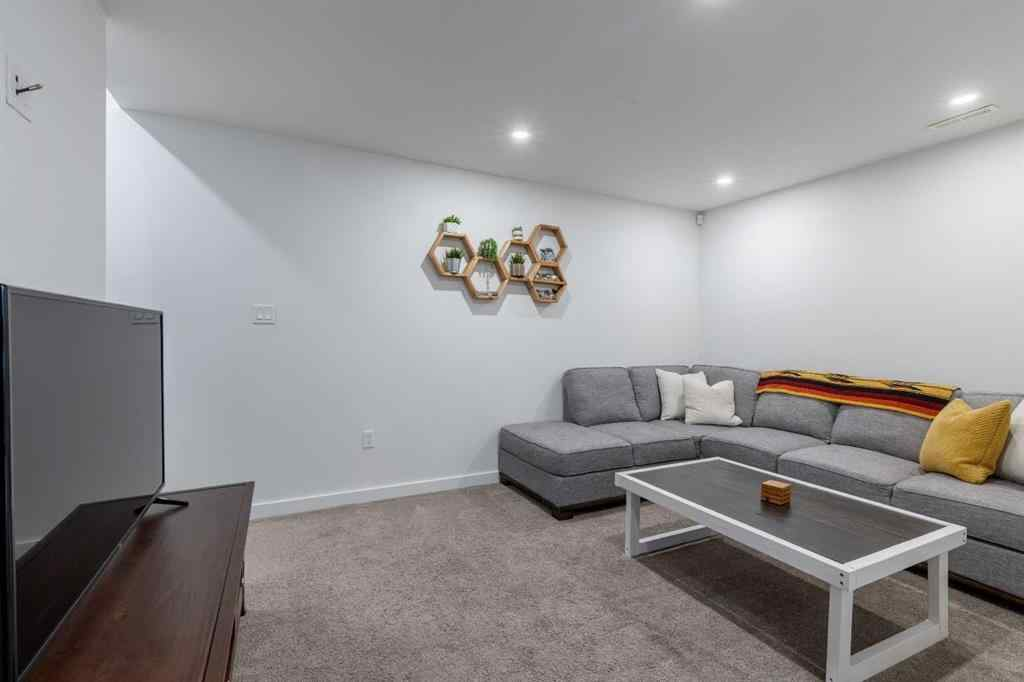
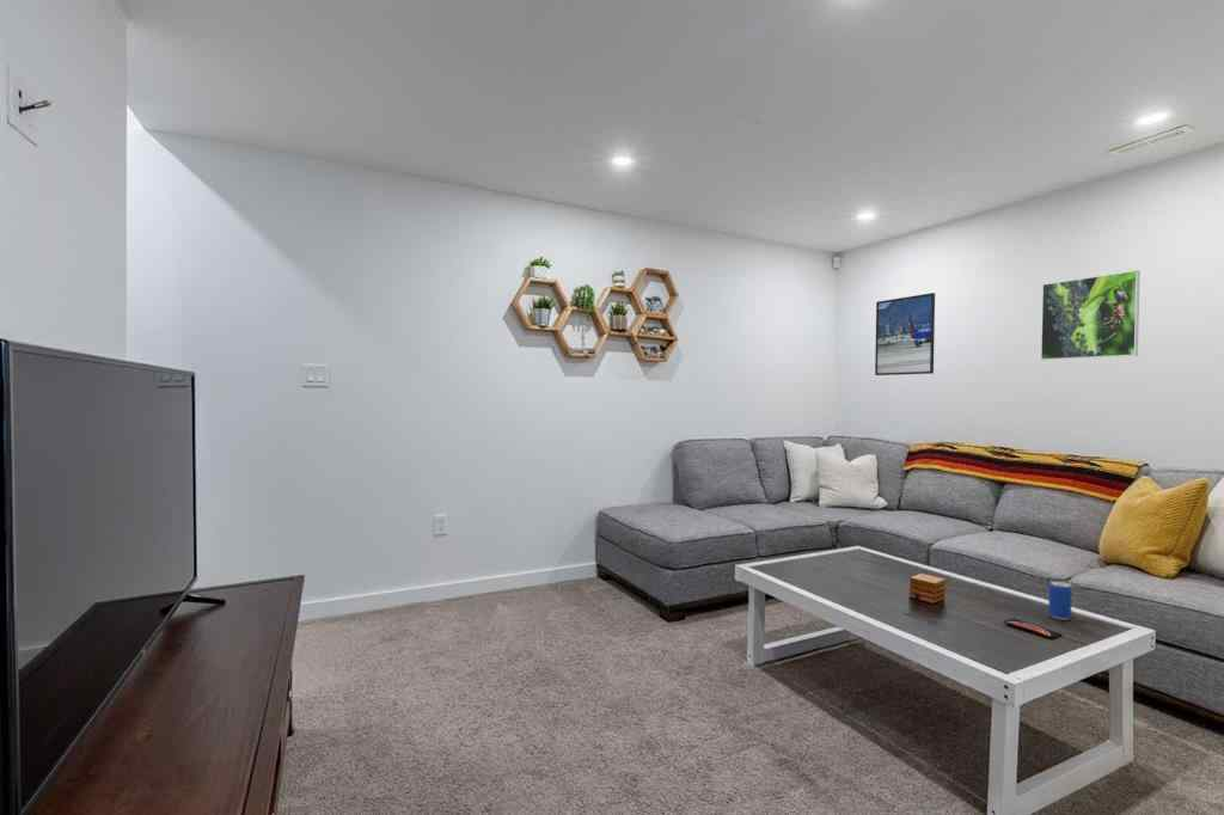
+ smartphone [1003,618,1064,639]
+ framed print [1040,269,1142,361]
+ beverage can [1047,581,1073,621]
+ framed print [874,292,936,376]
